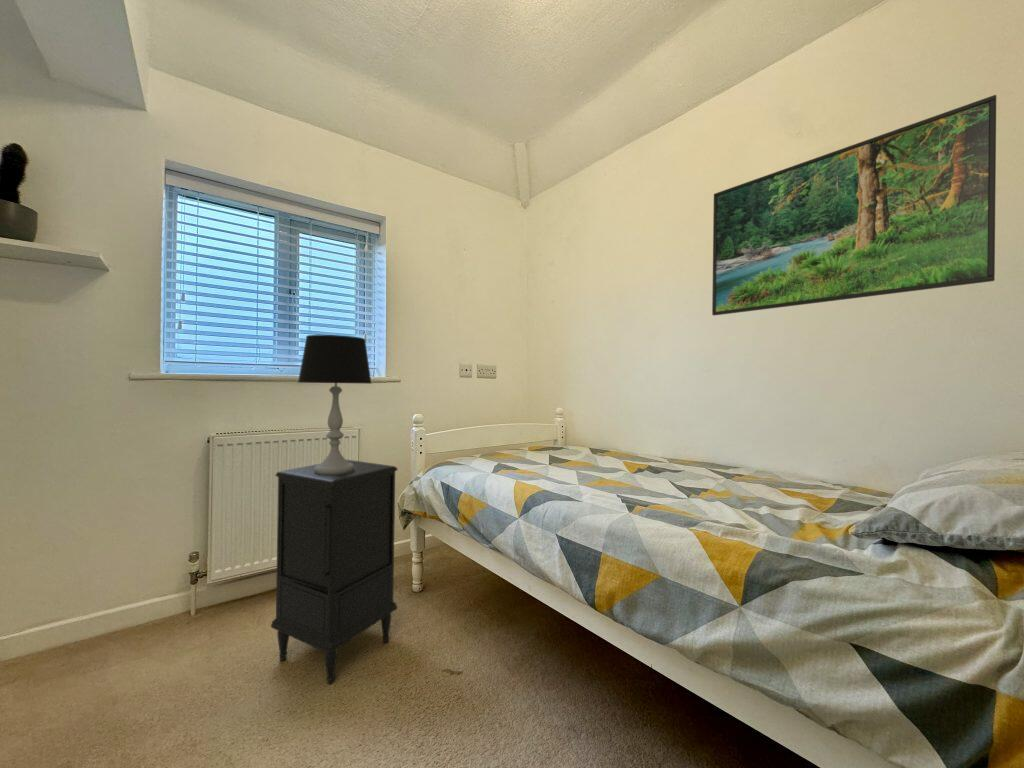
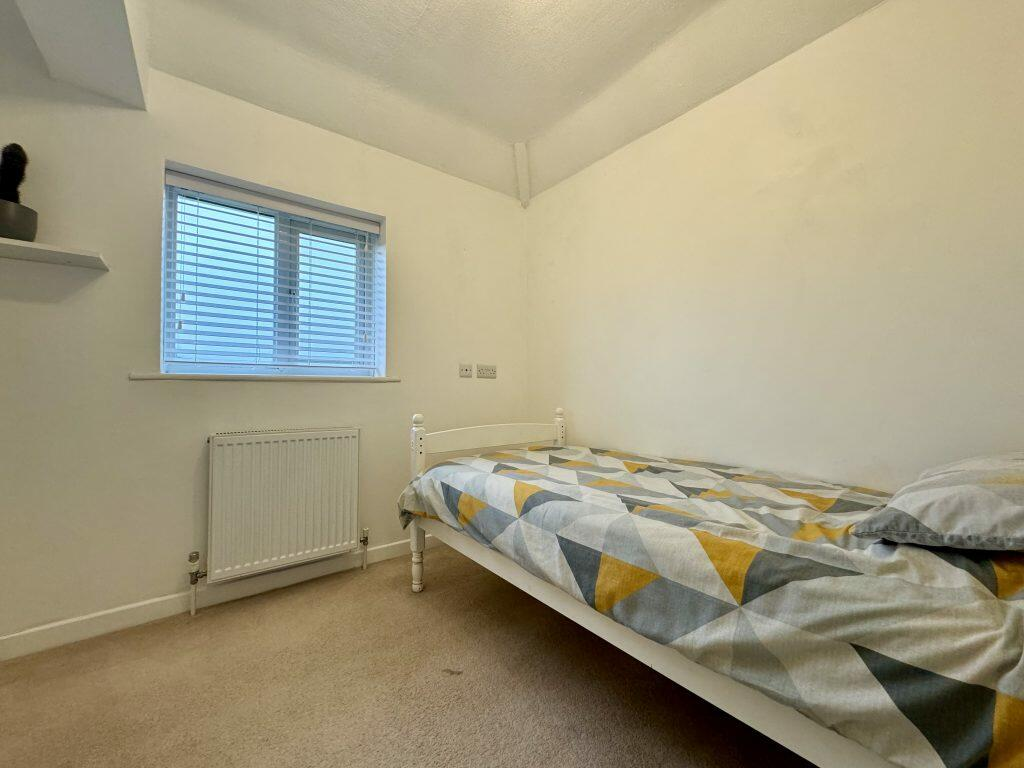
- table lamp [297,334,373,475]
- nightstand [270,459,399,686]
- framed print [711,94,997,317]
